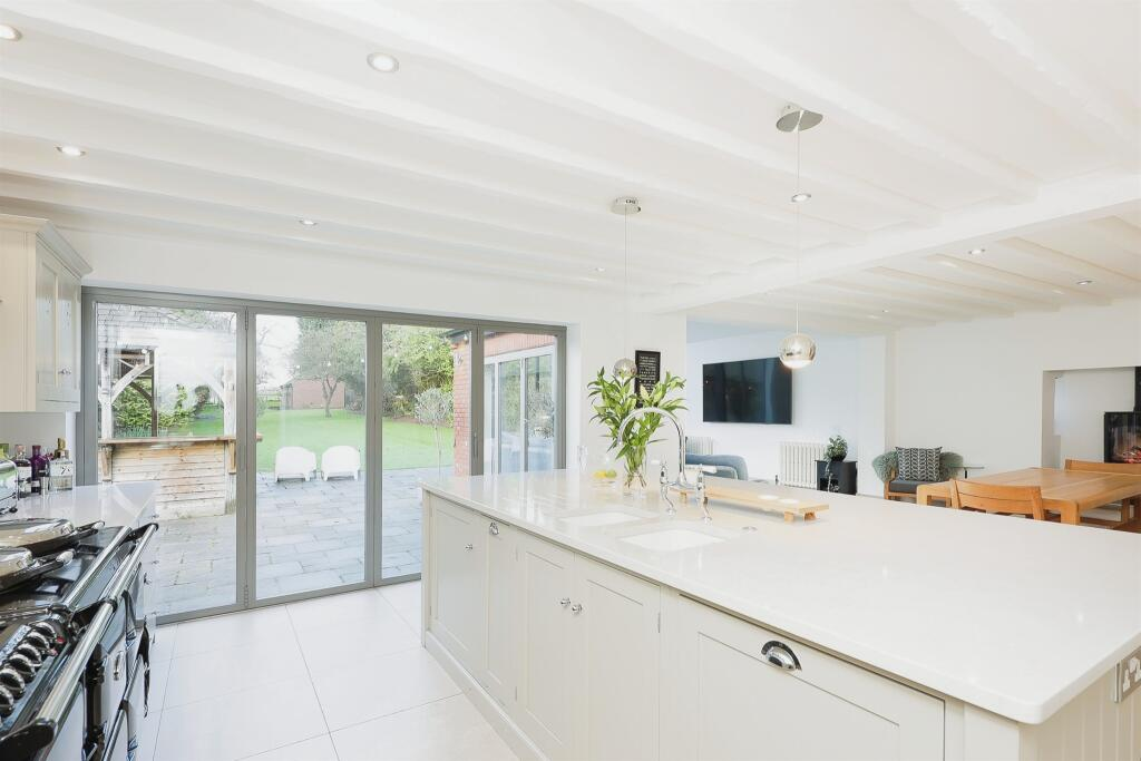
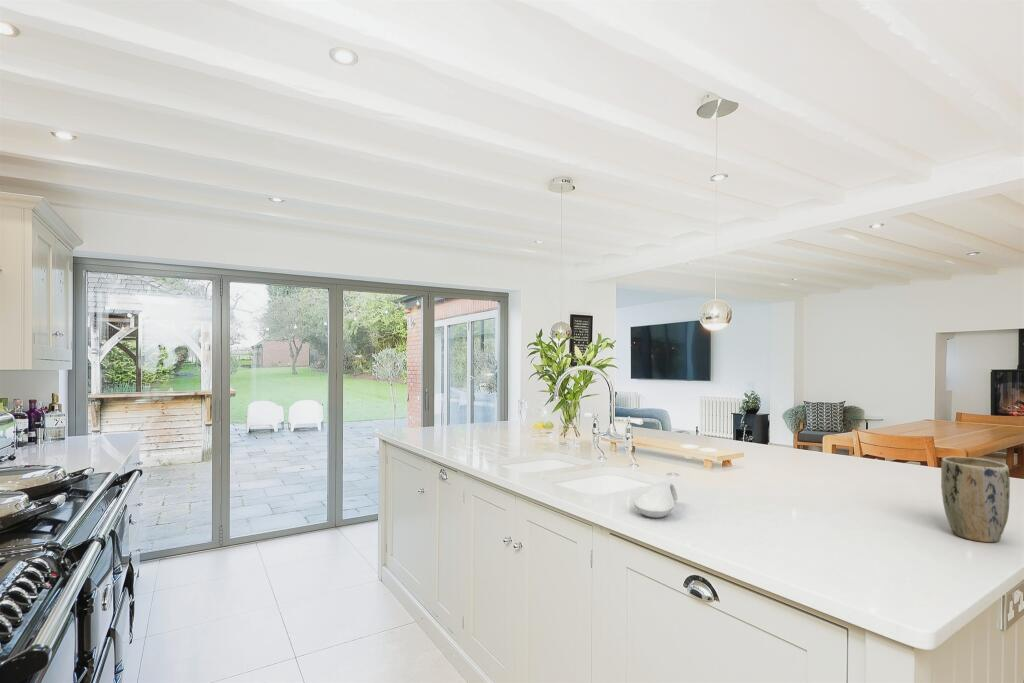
+ plant pot [940,455,1011,543]
+ spoon rest [633,481,679,519]
